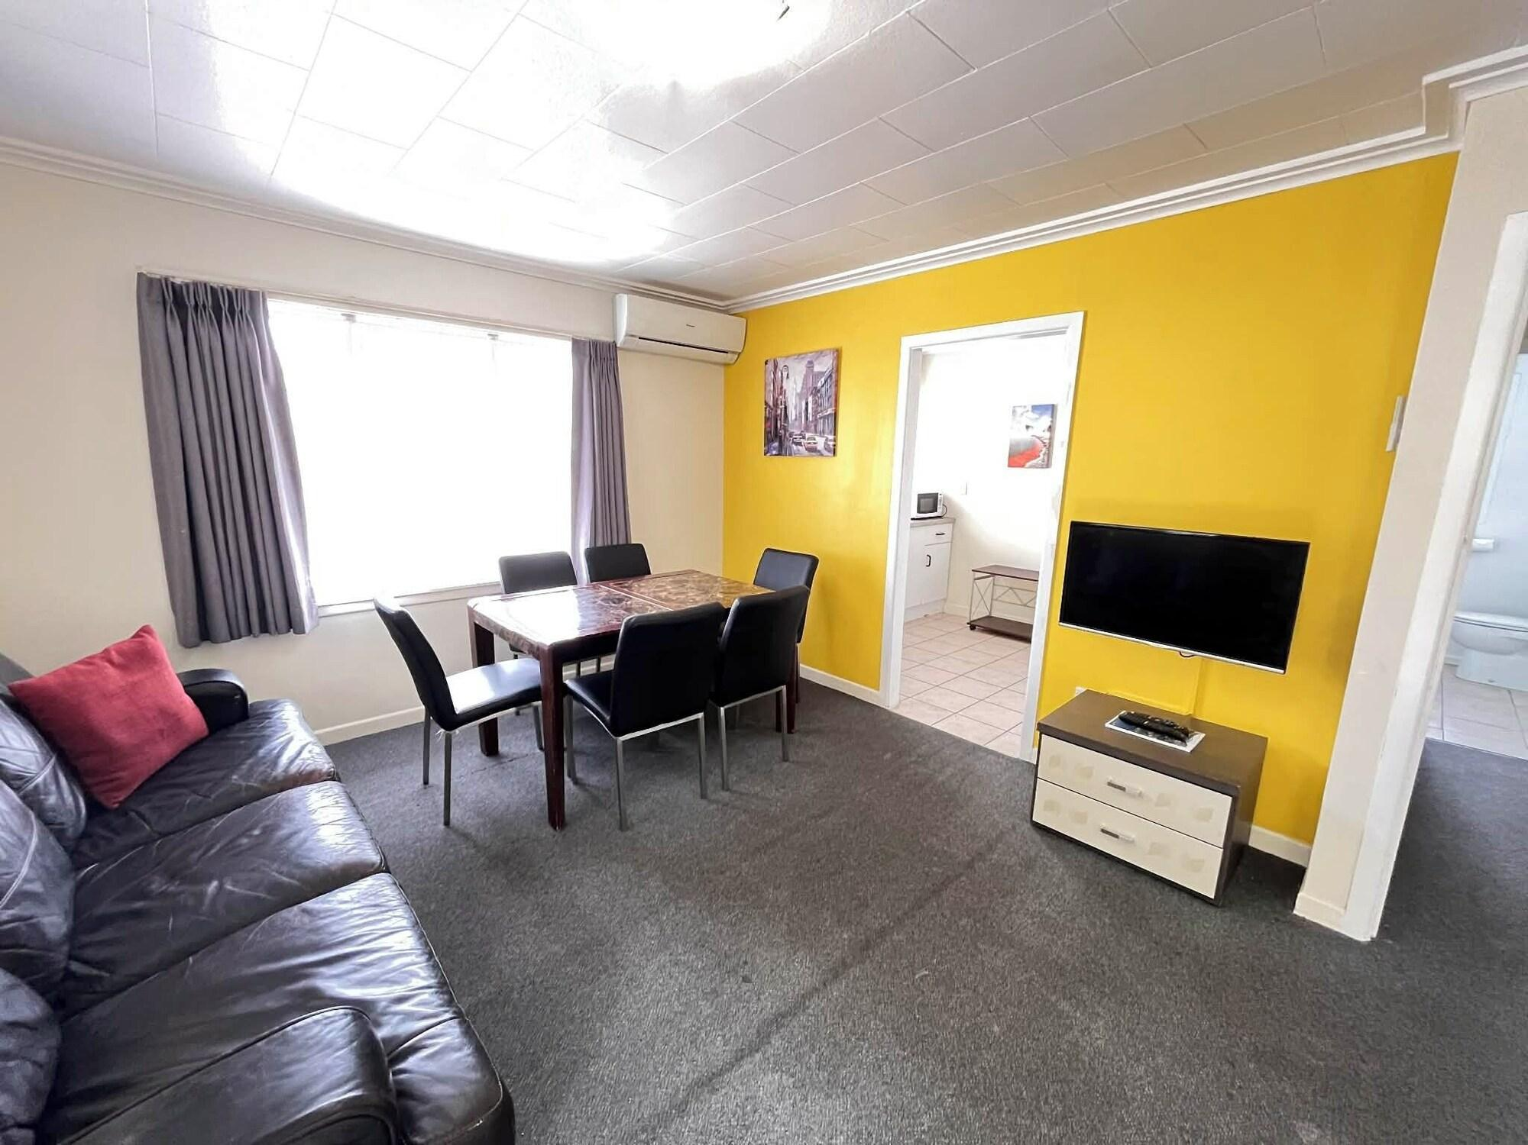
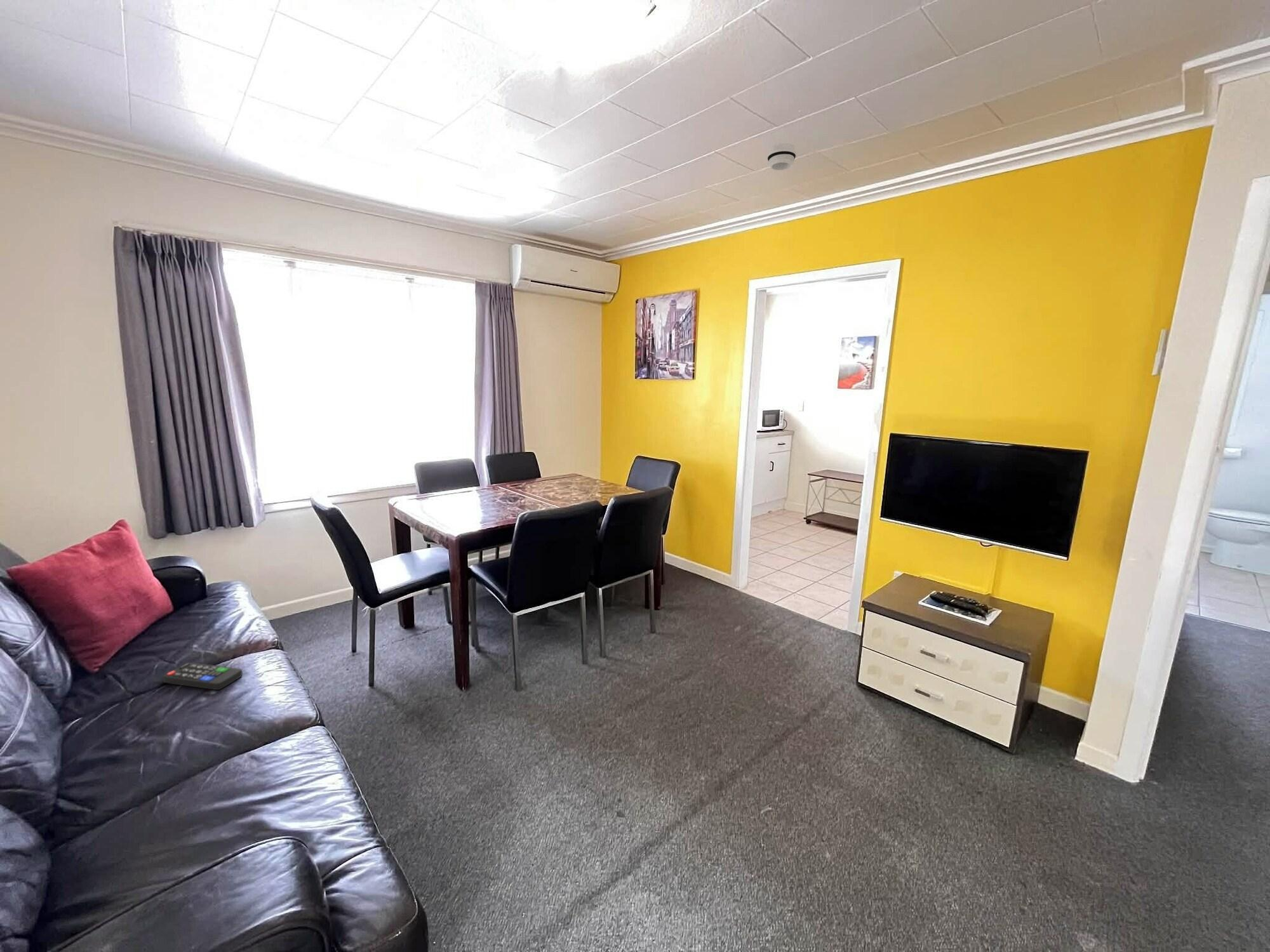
+ remote control [162,662,243,691]
+ smoke detector [767,143,797,171]
